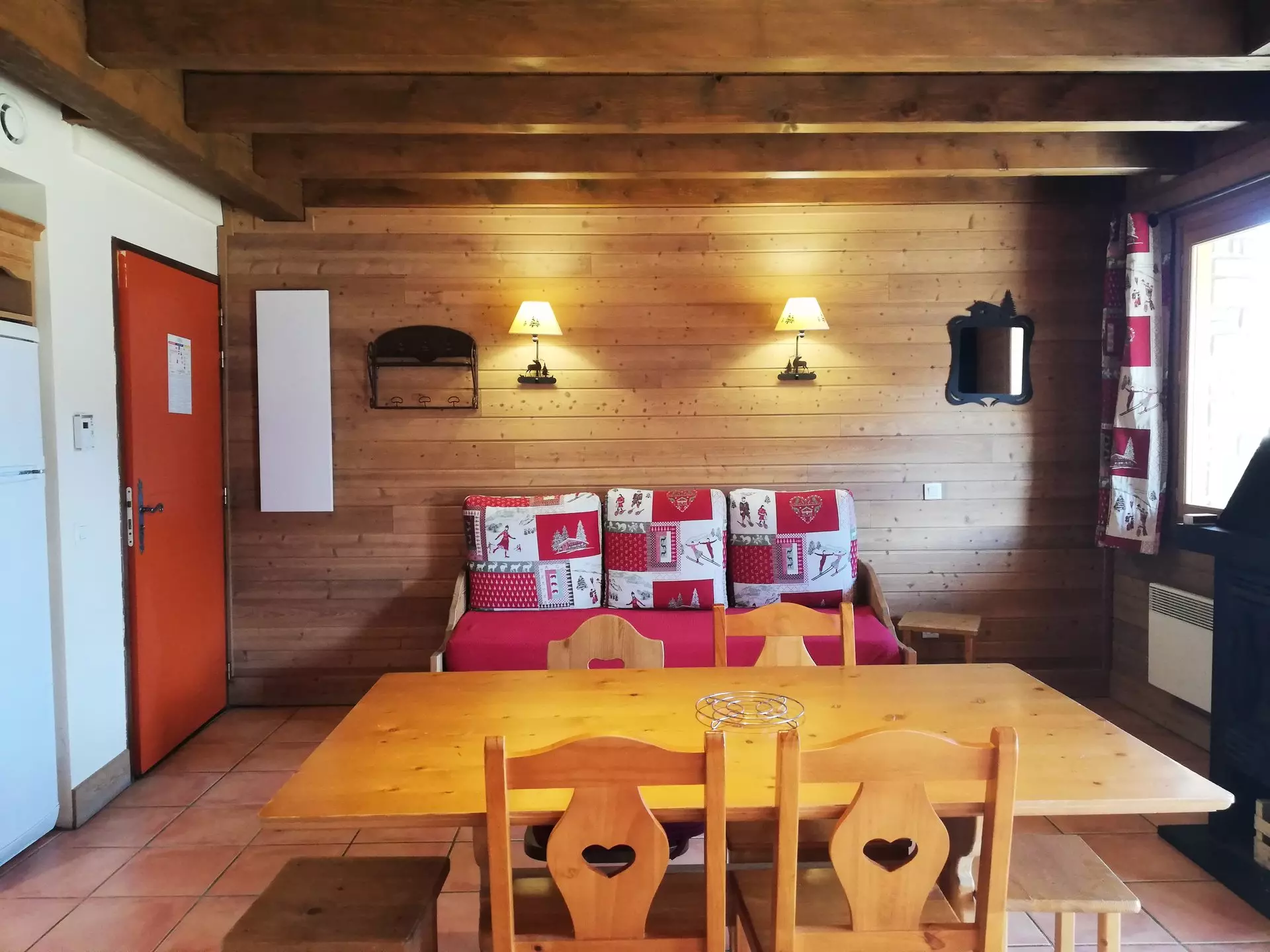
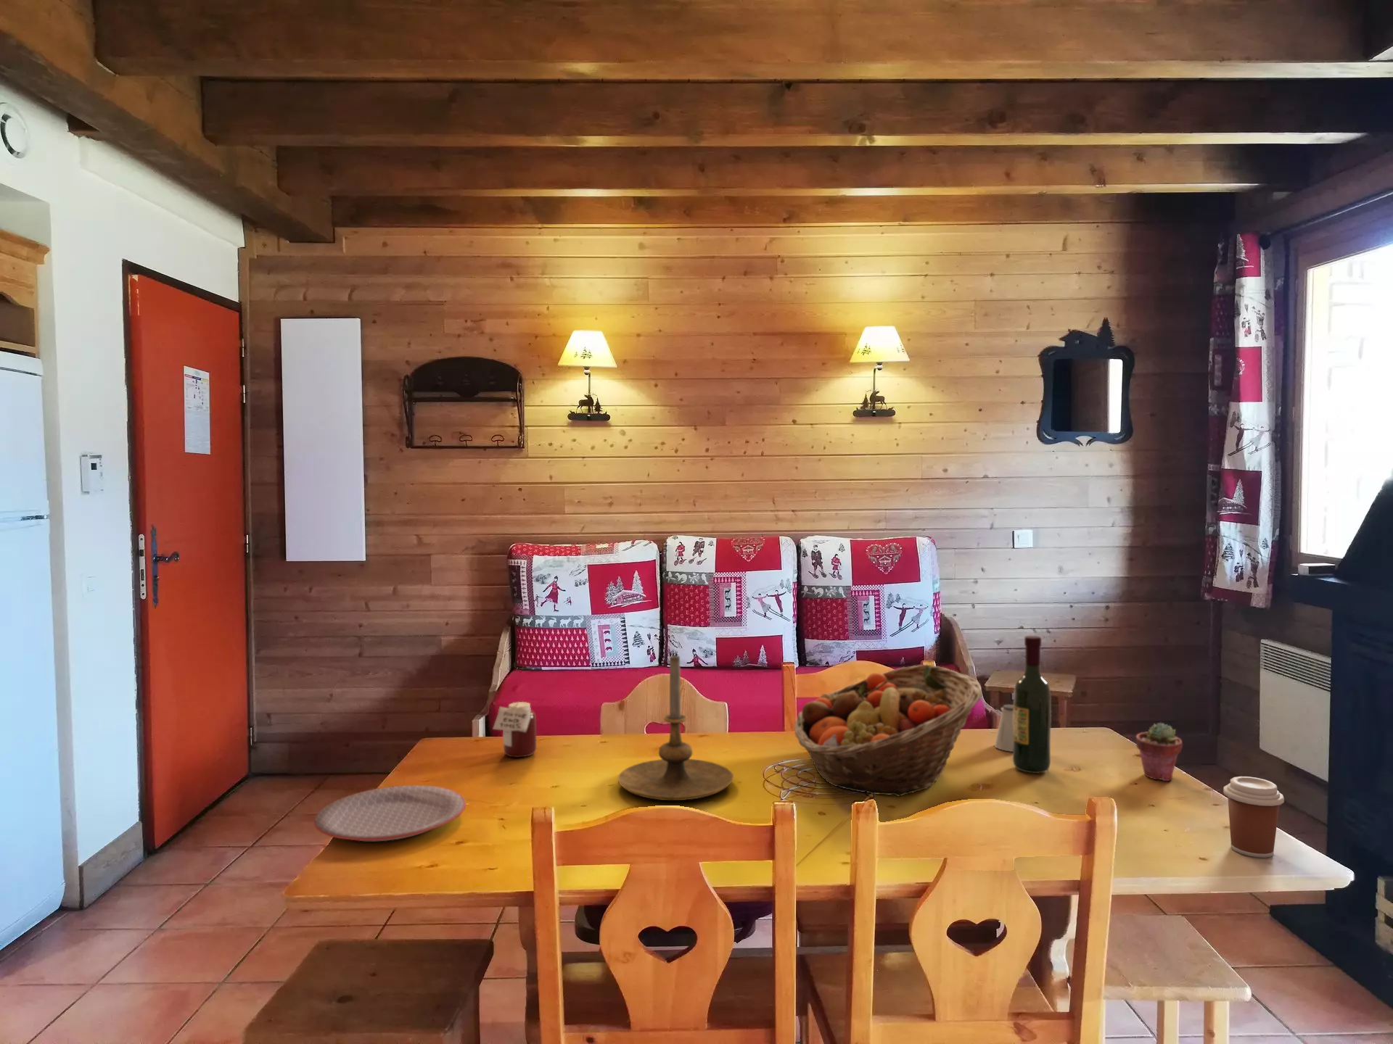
+ saltshaker [994,704,1013,752]
+ potted succulent [1135,722,1184,782]
+ fruit basket [794,665,983,797]
+ jar [491,701,536,758]
+ coffee cup [1223,775,1284,859]
+ candle holder [616,654,734,802]
+ plate [314,784,466,842]
+ wine bottle [1012,635,1052,774]
